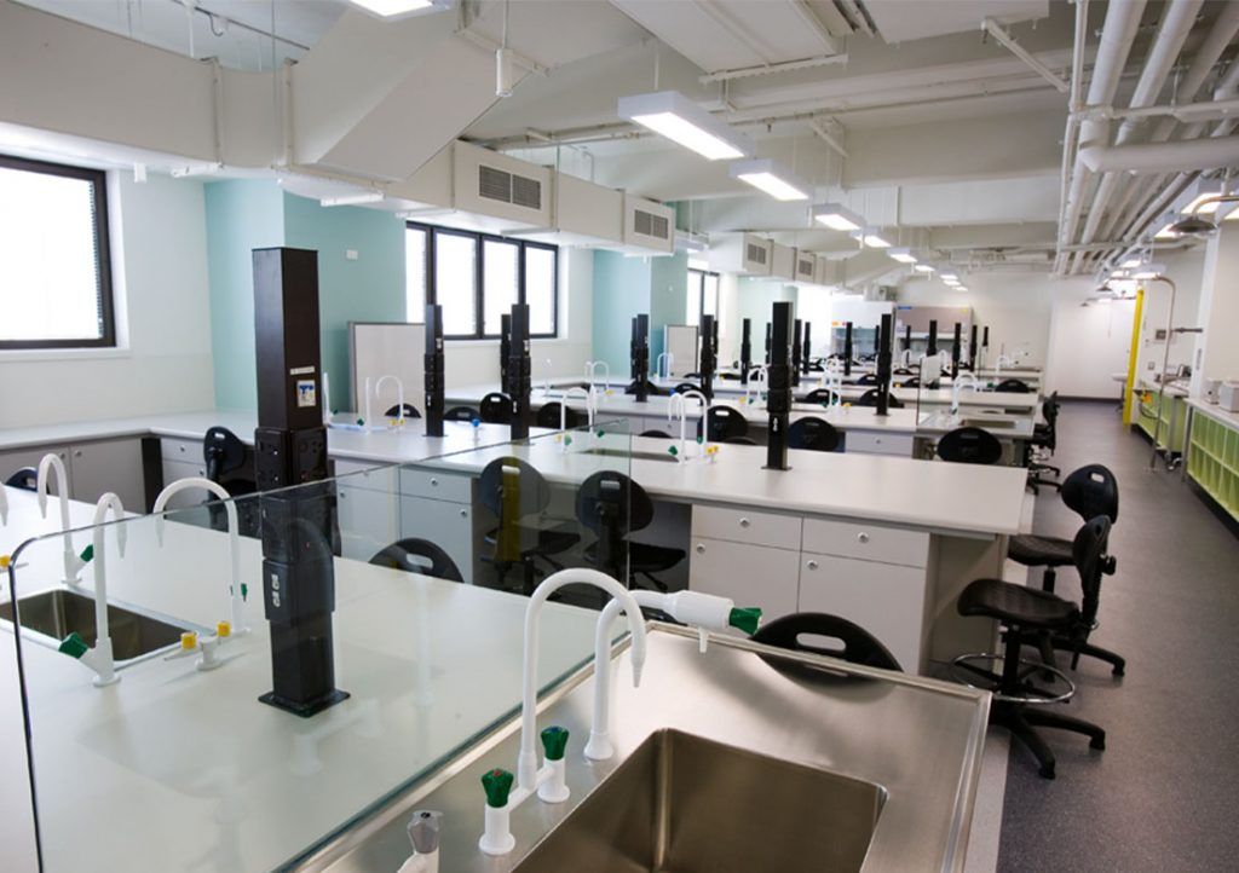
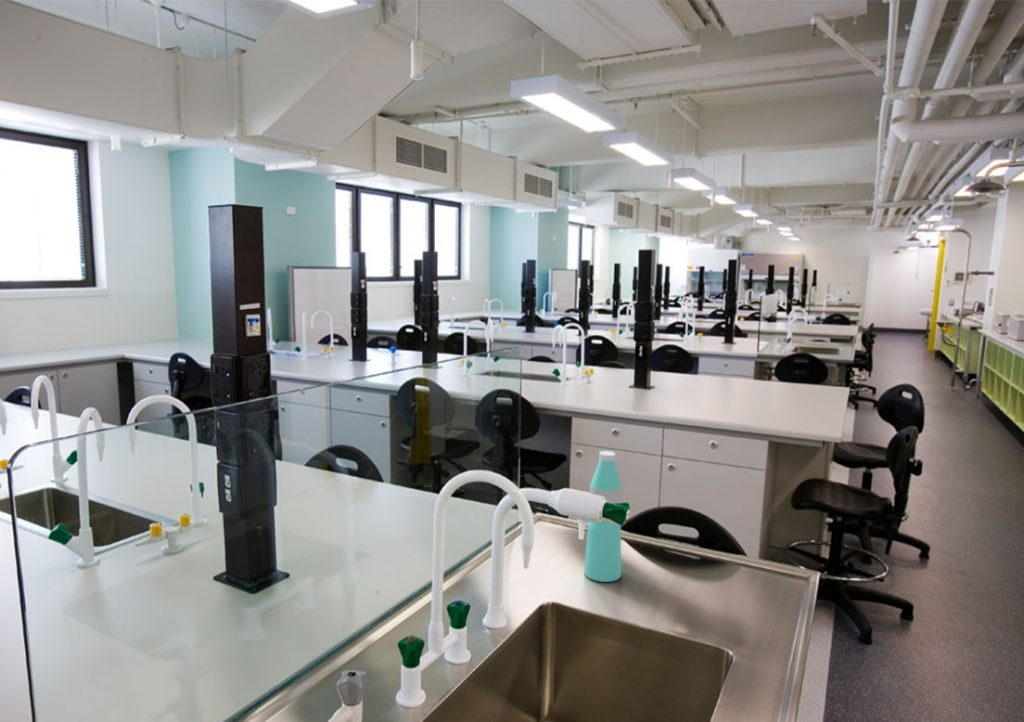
+ water bottle [583,450,623,583]
